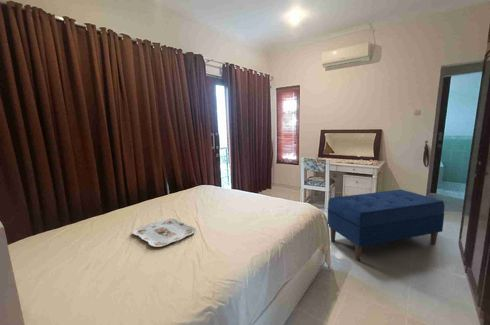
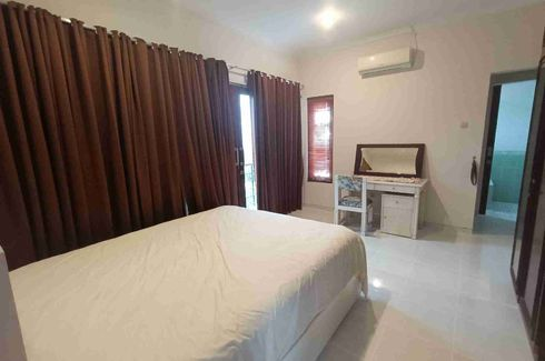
- bench [327,189,445,261]
- serving tray [132,218,197,248]
